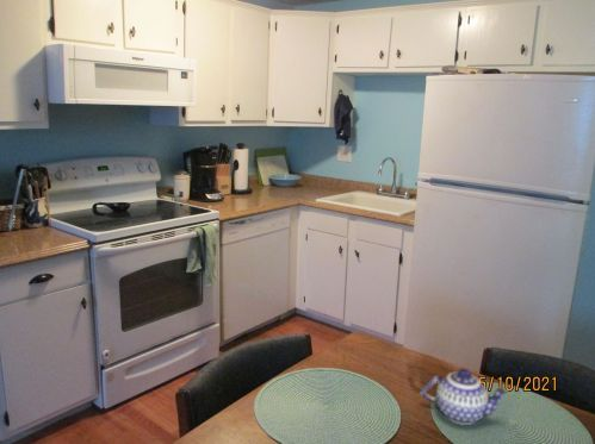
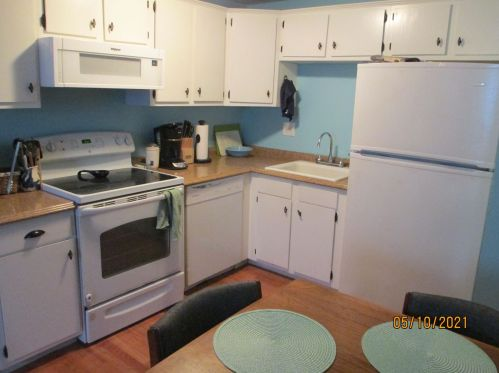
- teapot [419,368,510,426]
